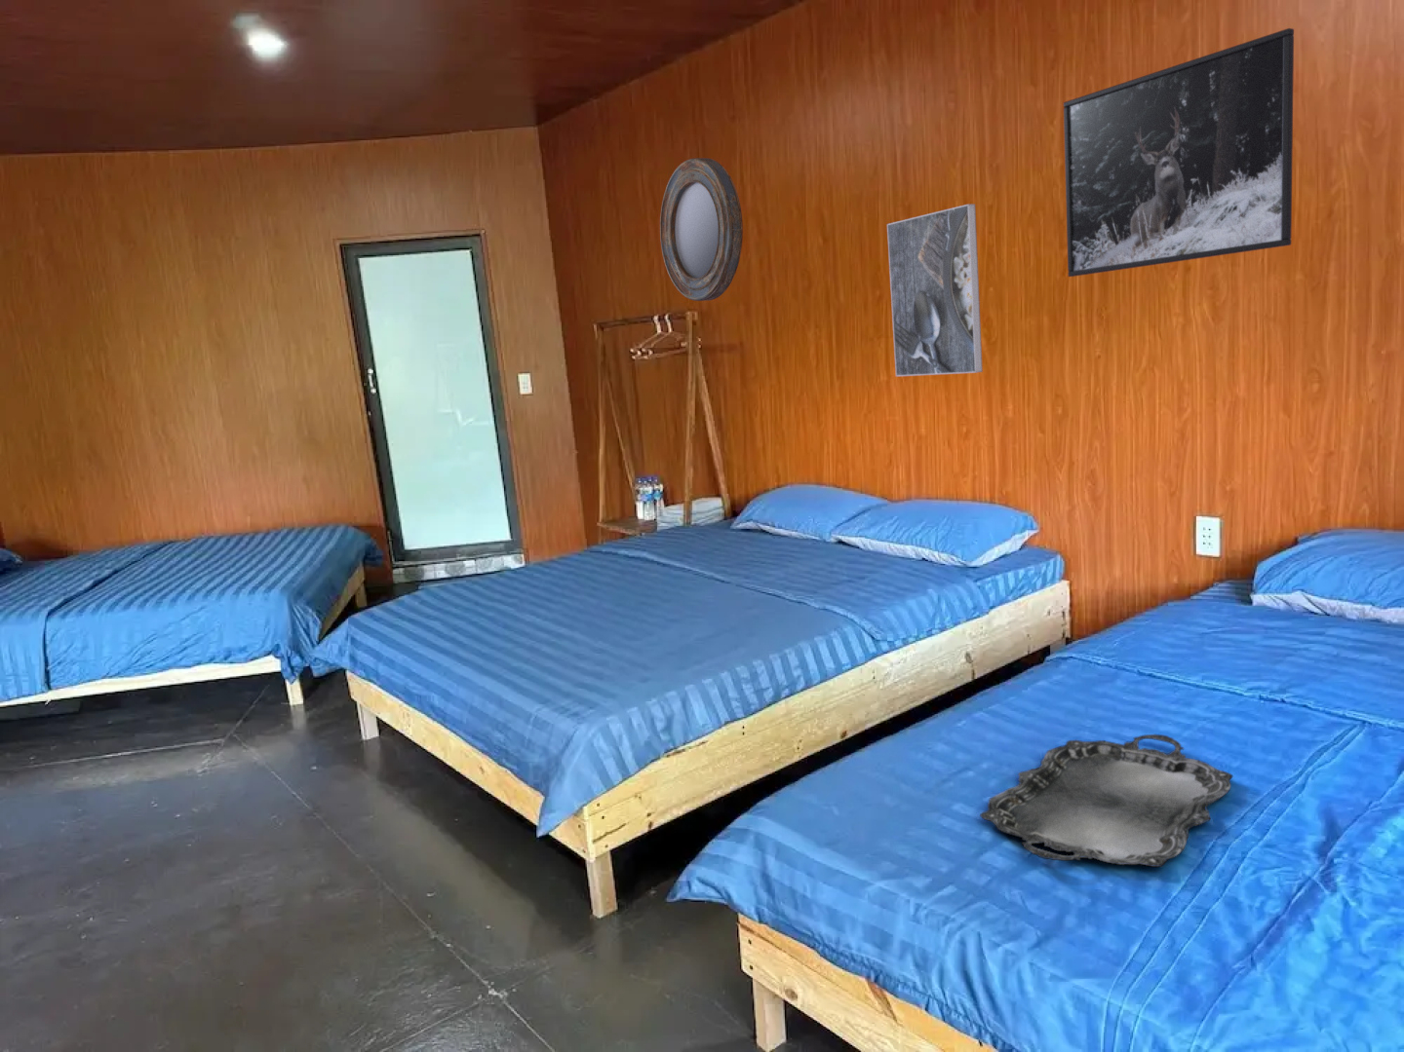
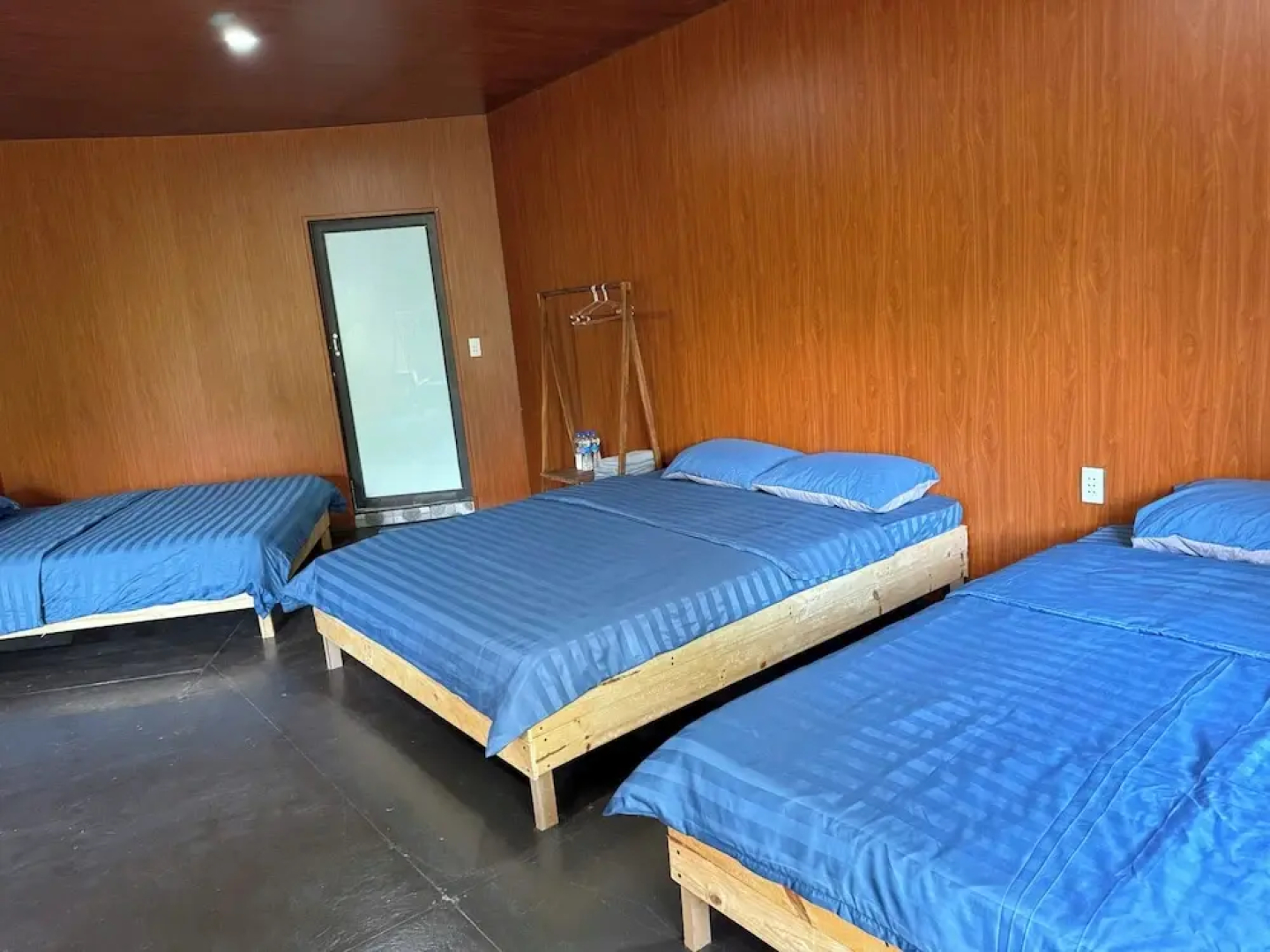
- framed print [1062,28,1295,277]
- serving tray [978,734,1235,867]
- home mirror [659,157,744,302]
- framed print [887,203,984,377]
